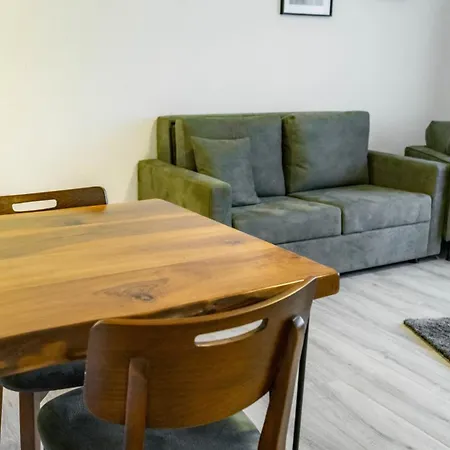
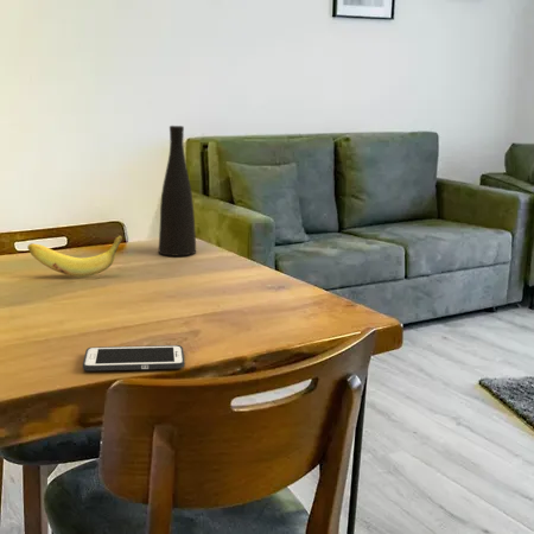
+ vase [158,125,197,256]
+ cell phone [82,344,185,371]
+ banana [26,234,123,278]
